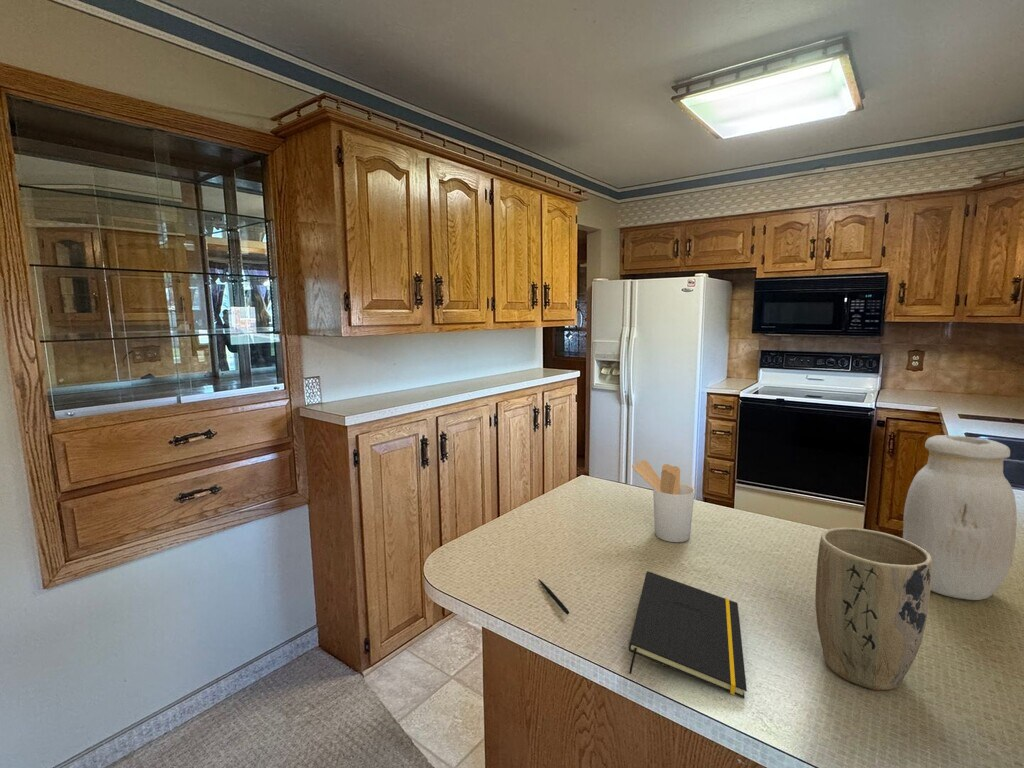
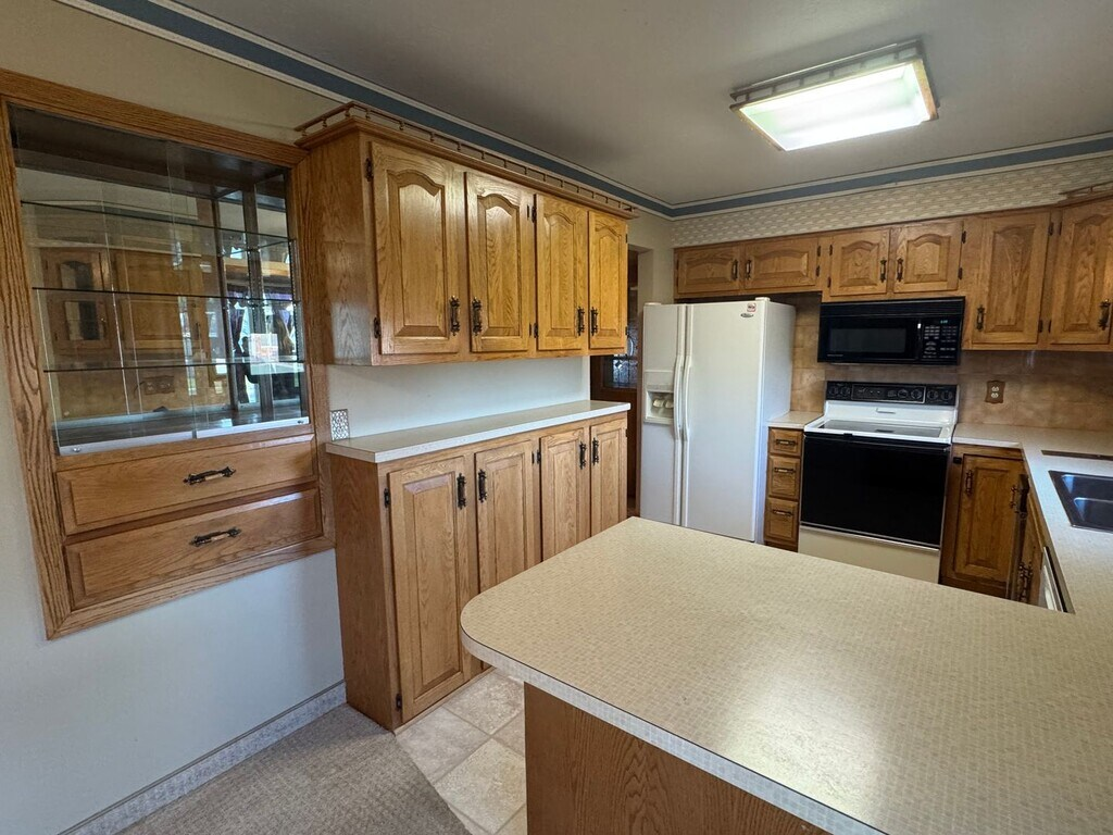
- pen [537,578,570,615]
- plant pot [814,526,932,691]
- jar [902,434,1018,601]
- utensil holder [631,459,696,543]
- notepad [628,570,748,699]
